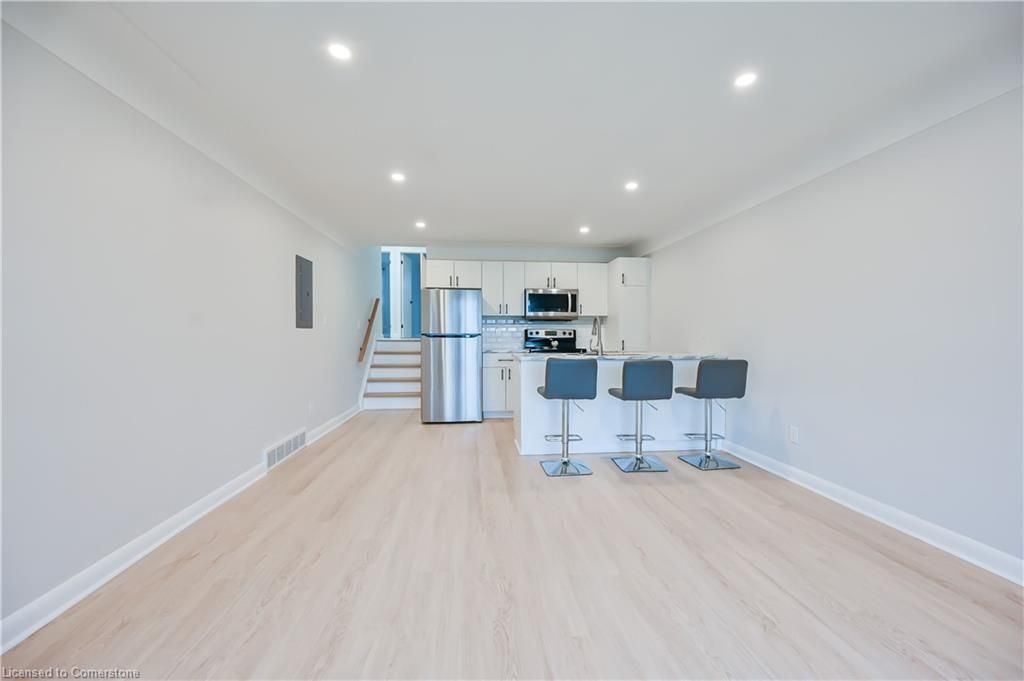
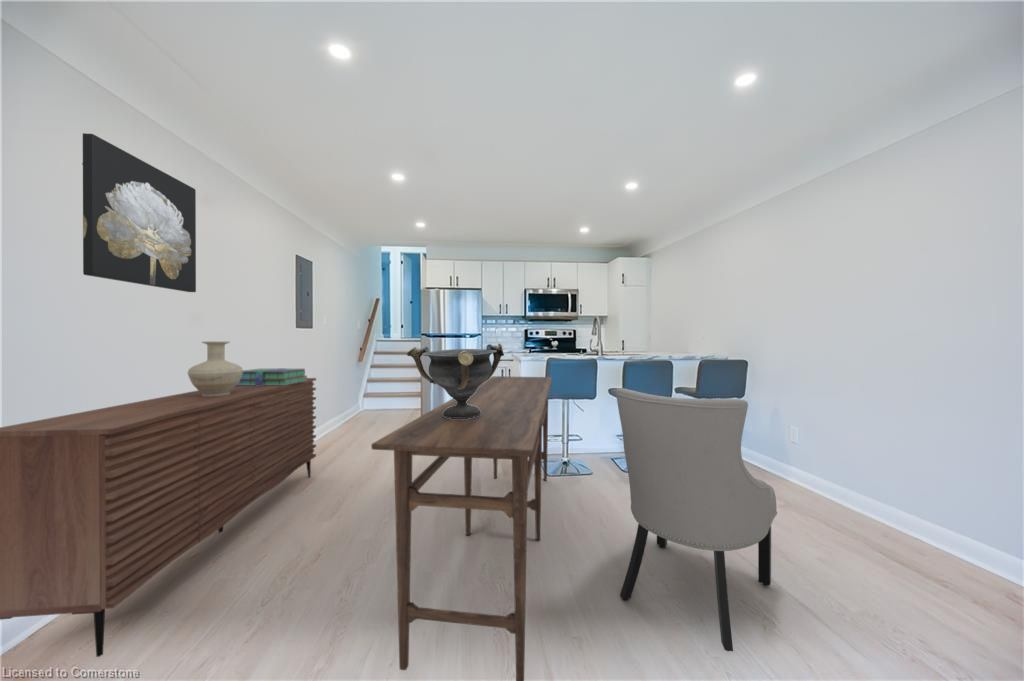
+ wall art [81,132,197,293]
+ sideboard [0,377,317,658]
+ stack of books [237,367,308,386]
+ chair [615,387,778,652]
+ dining table [370,375,553,681]
+ decorative bowl [406,342,505,419]
+ vase [187,341,244,396]
